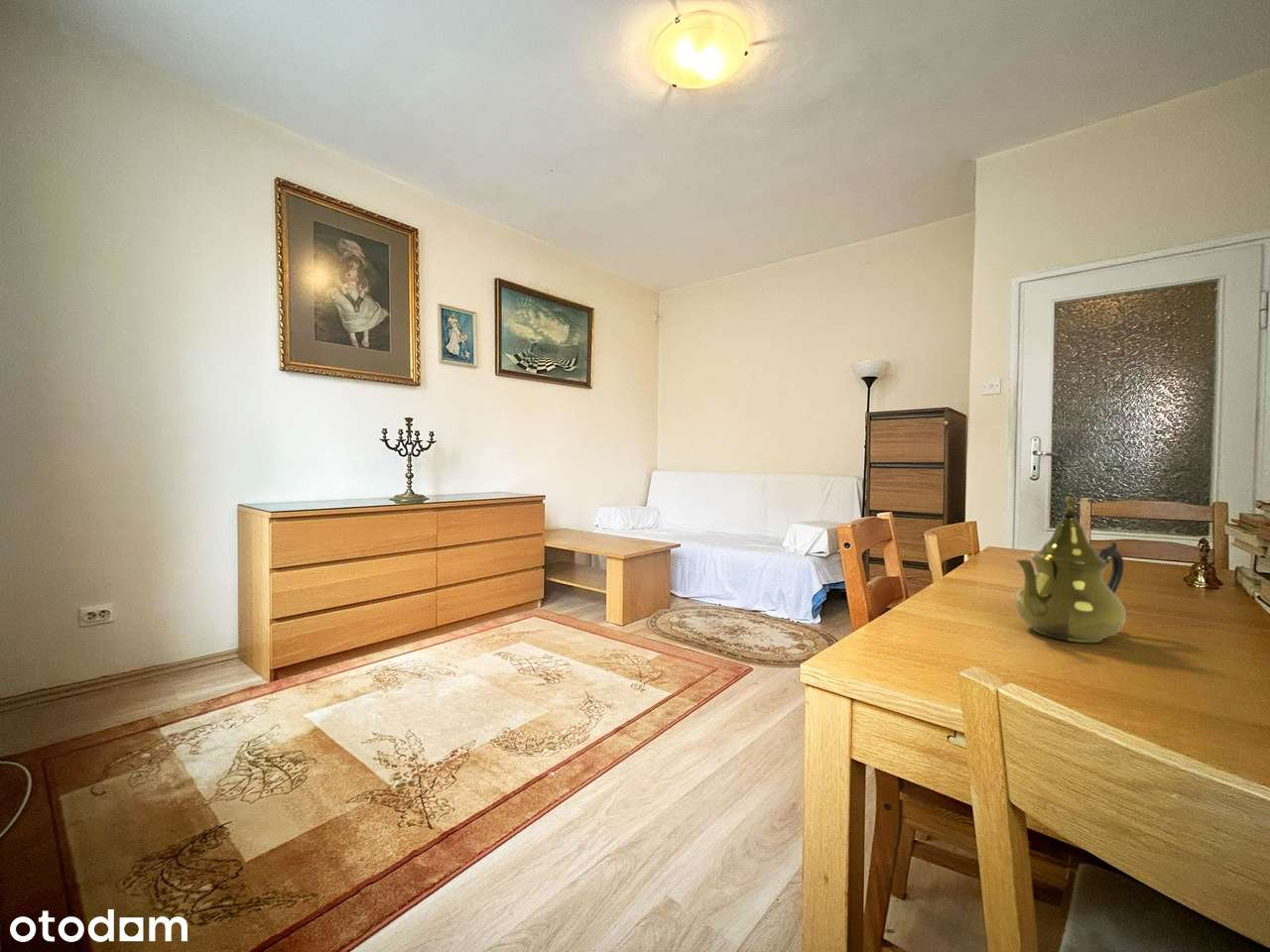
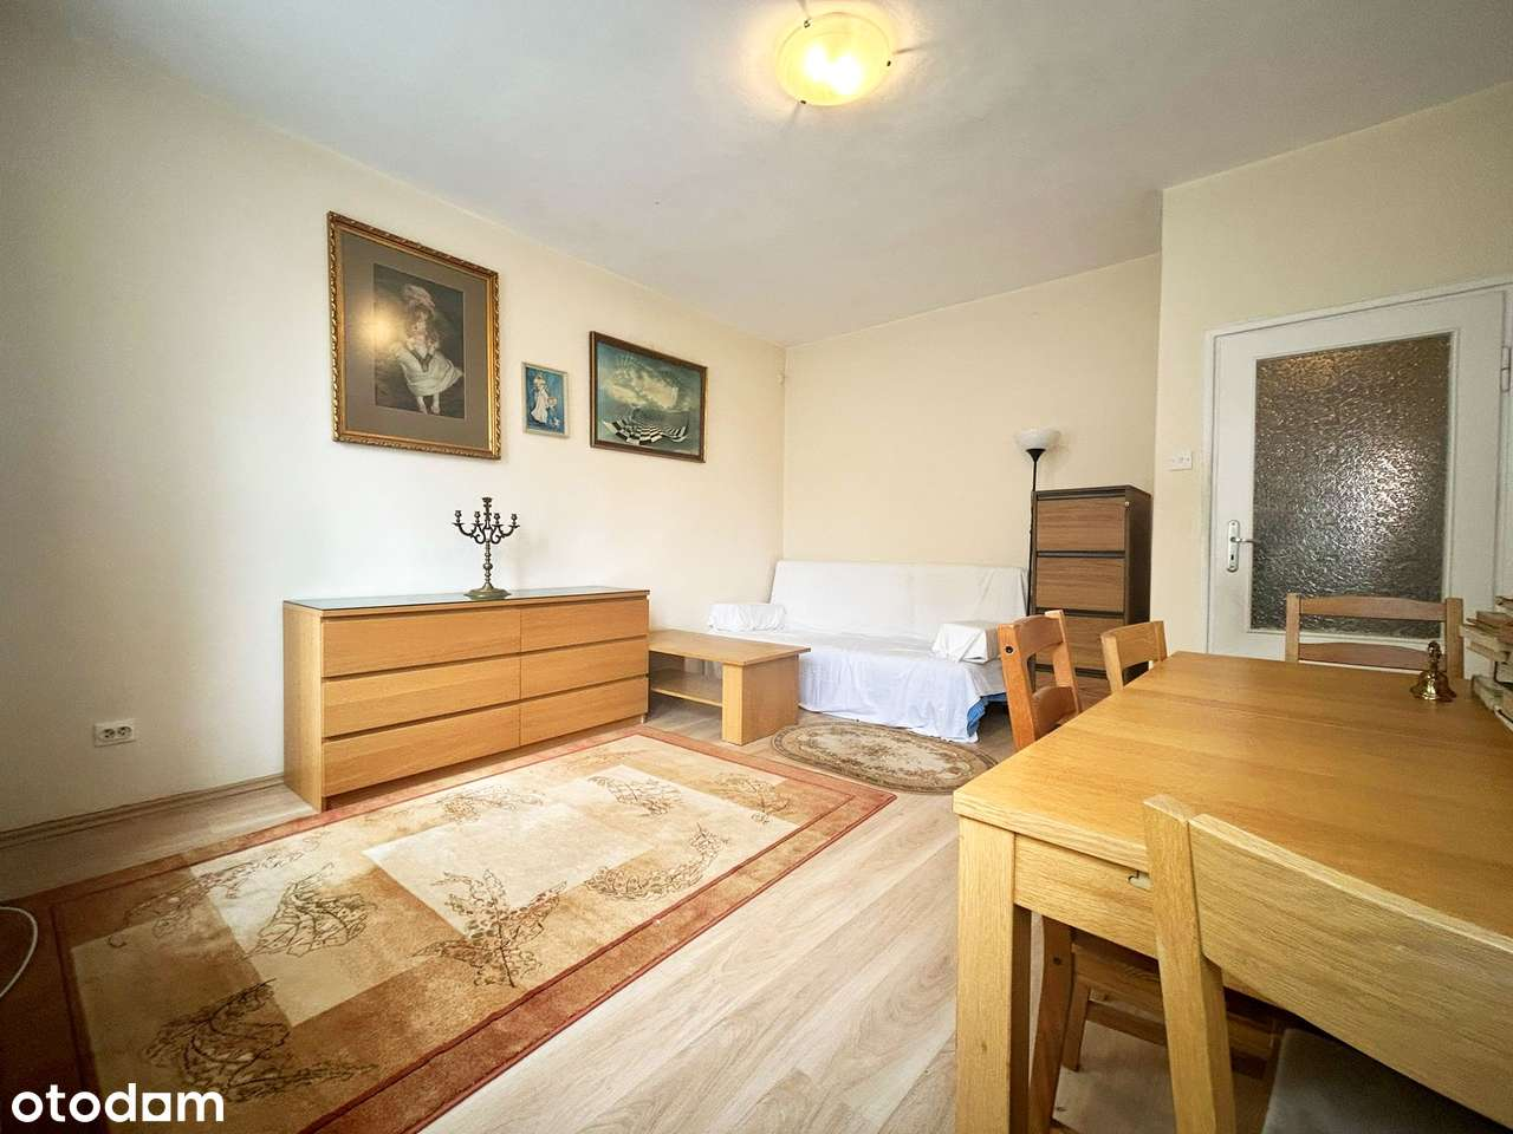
- teapot [1013,496,1127,644]
